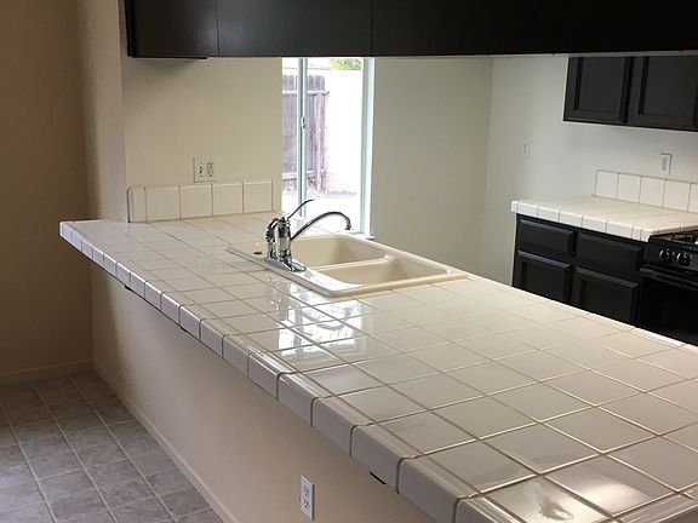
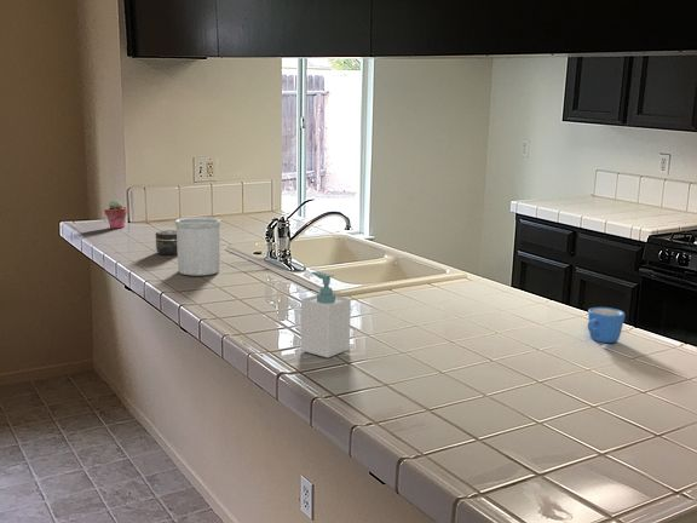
+ mug [587,306,626,344]
+ soap bottle [300,271,352,358]
+ utensil holder [174,215,221,276]
+ jar [155,229,178,255]
+ potted succulent [103,199,128,230]
